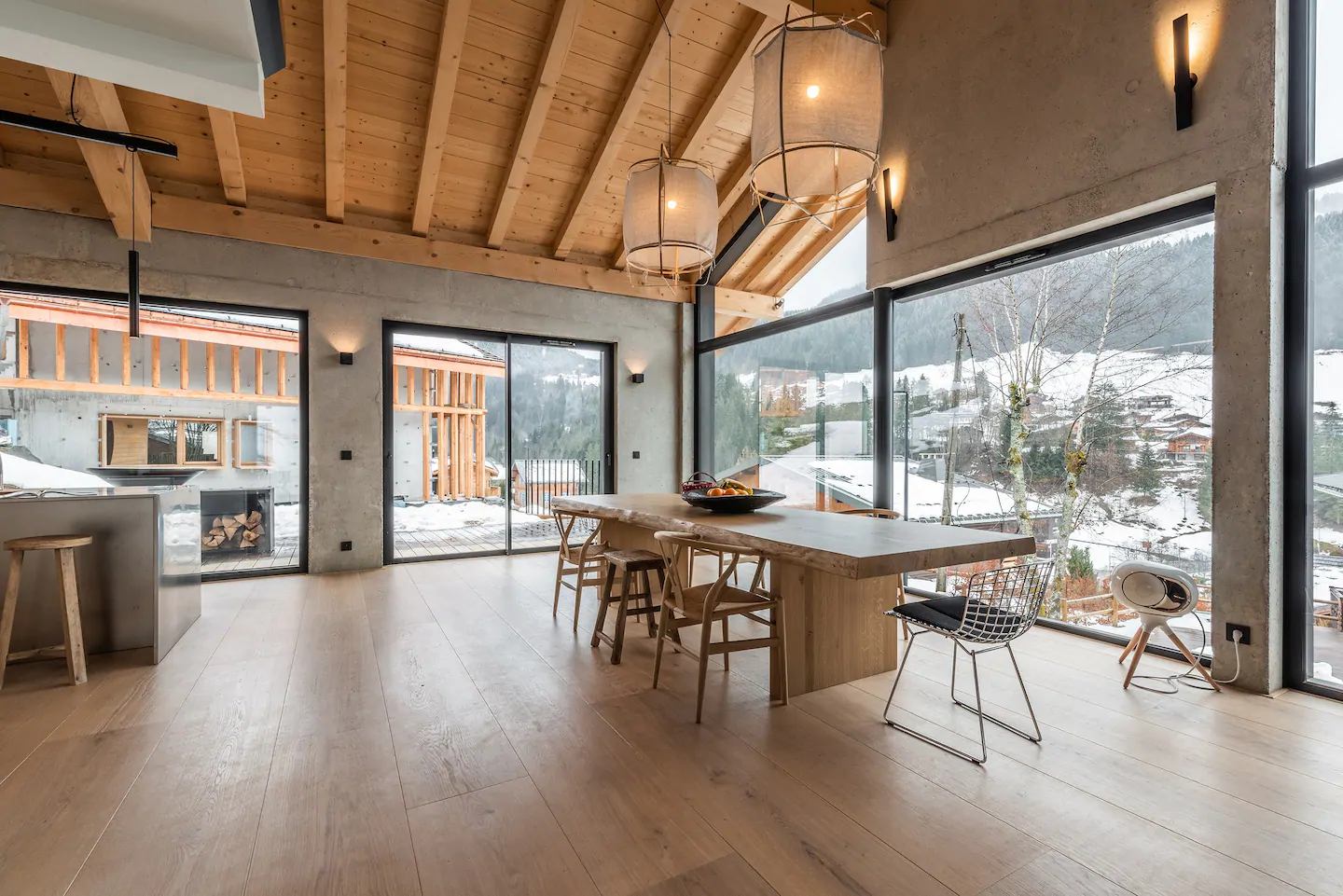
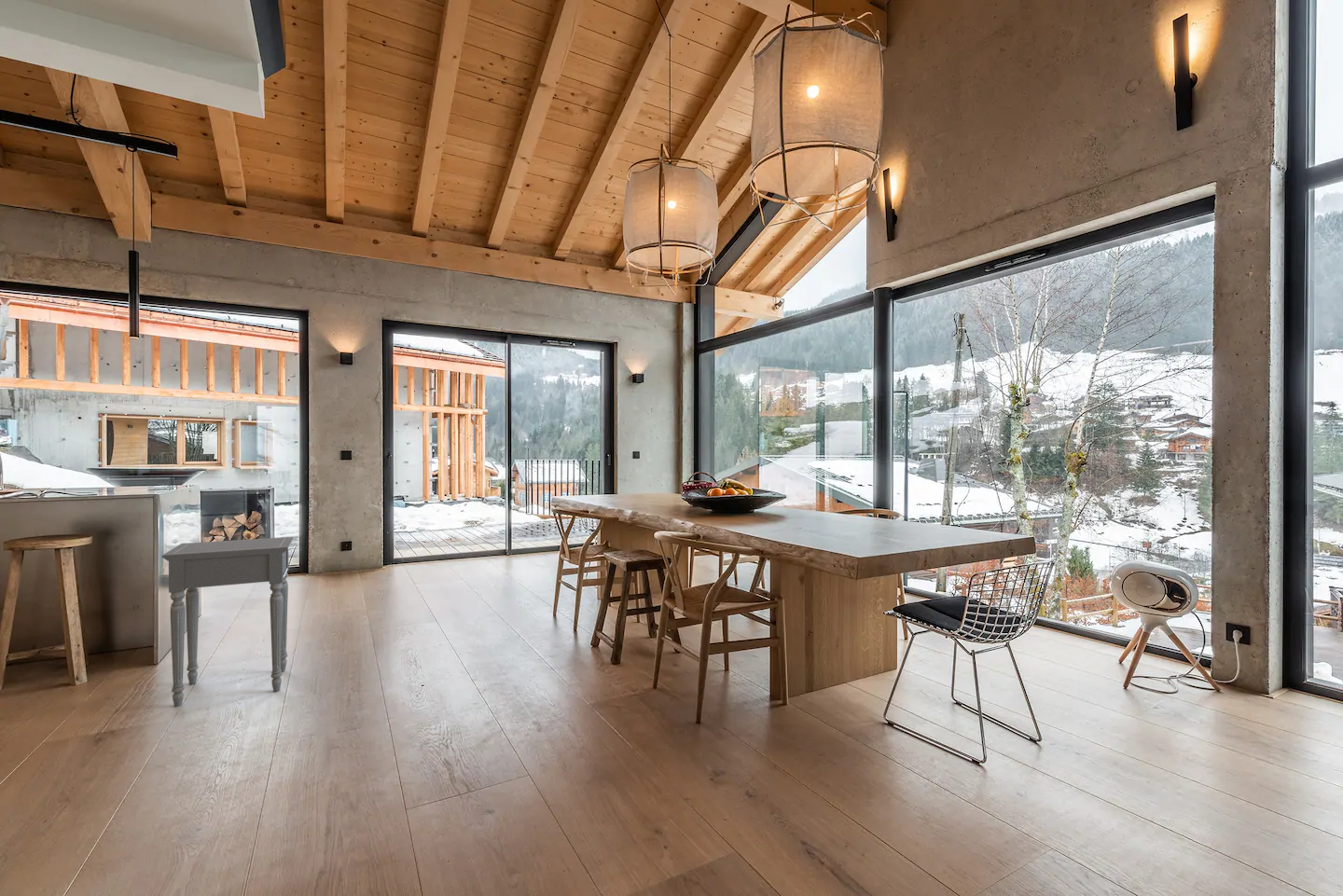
+ side table [161,536,295,708]
